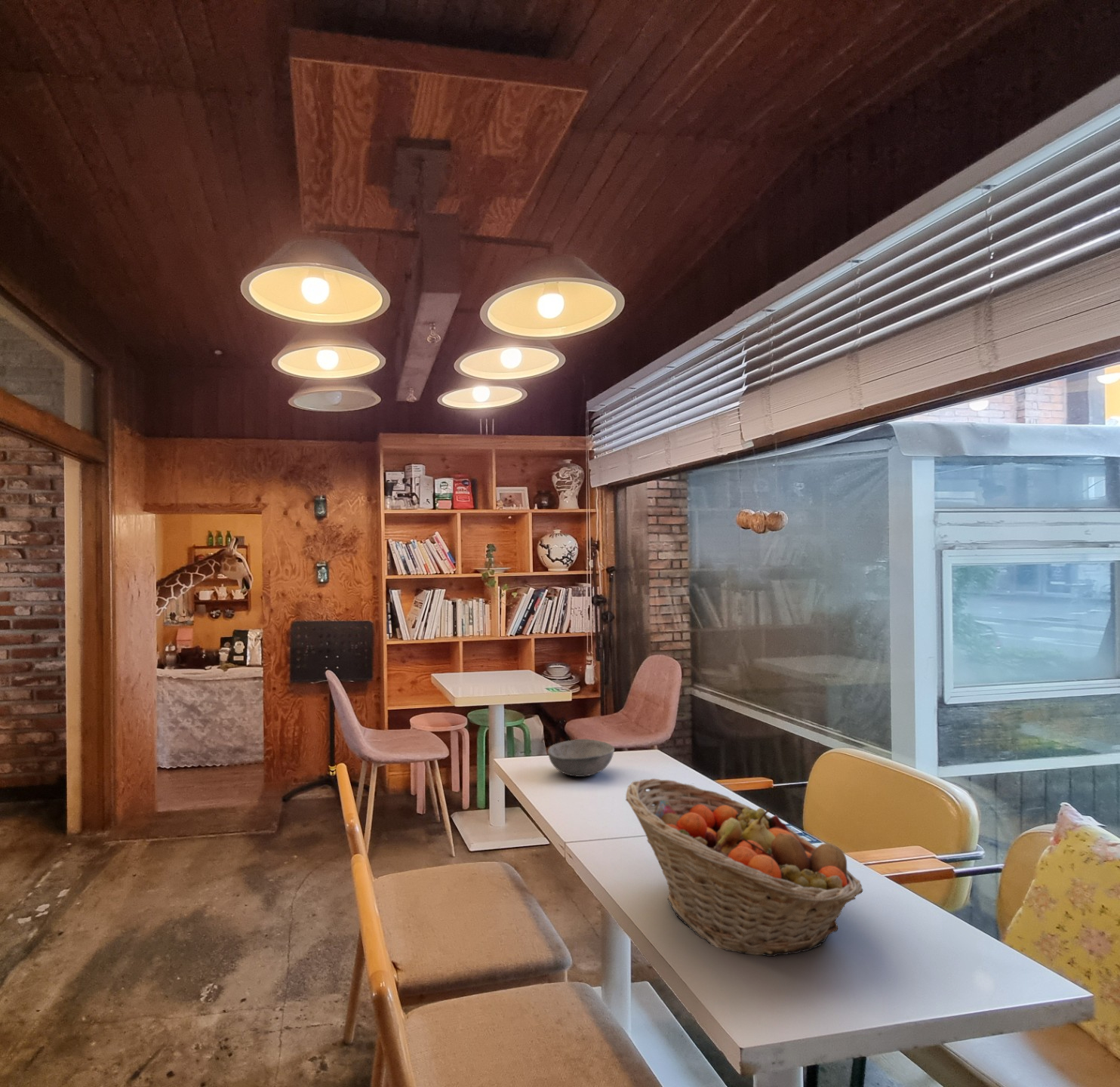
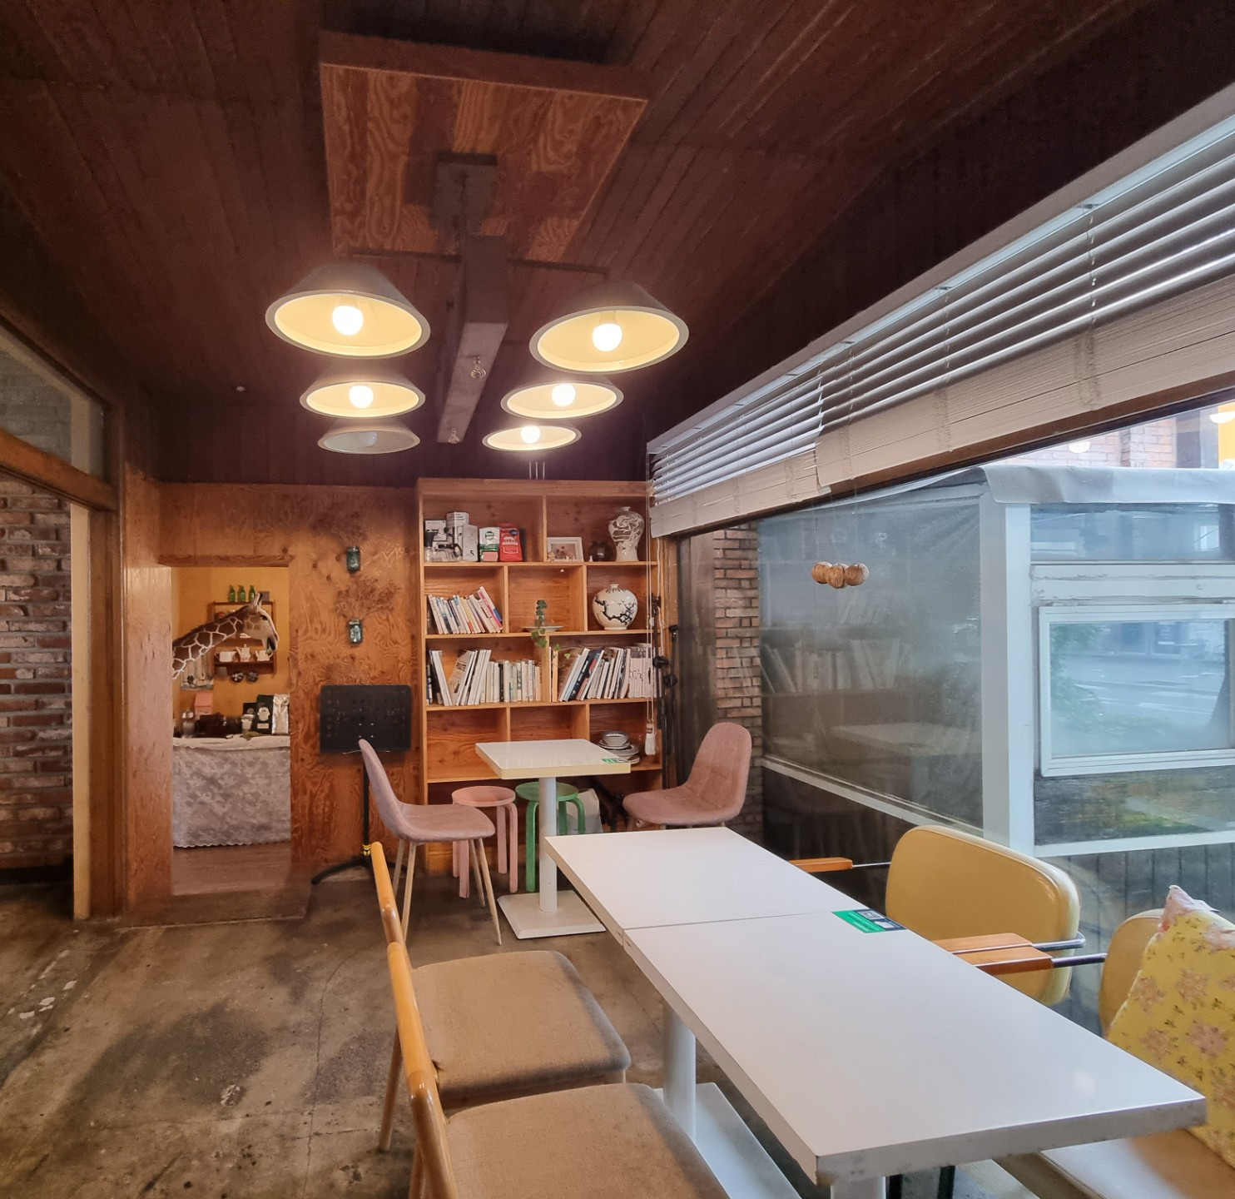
- fruit basket [625,778,863,957]
- bowl [547,738,615,778]
